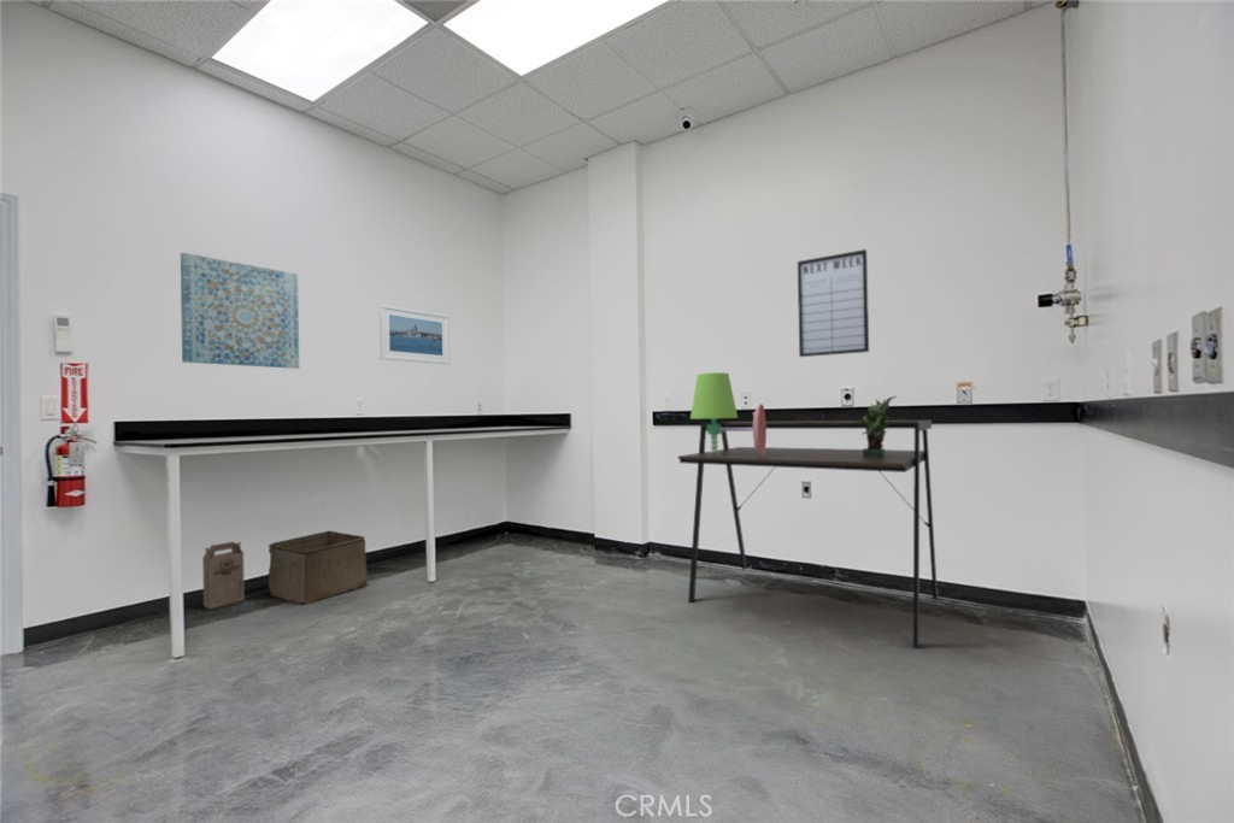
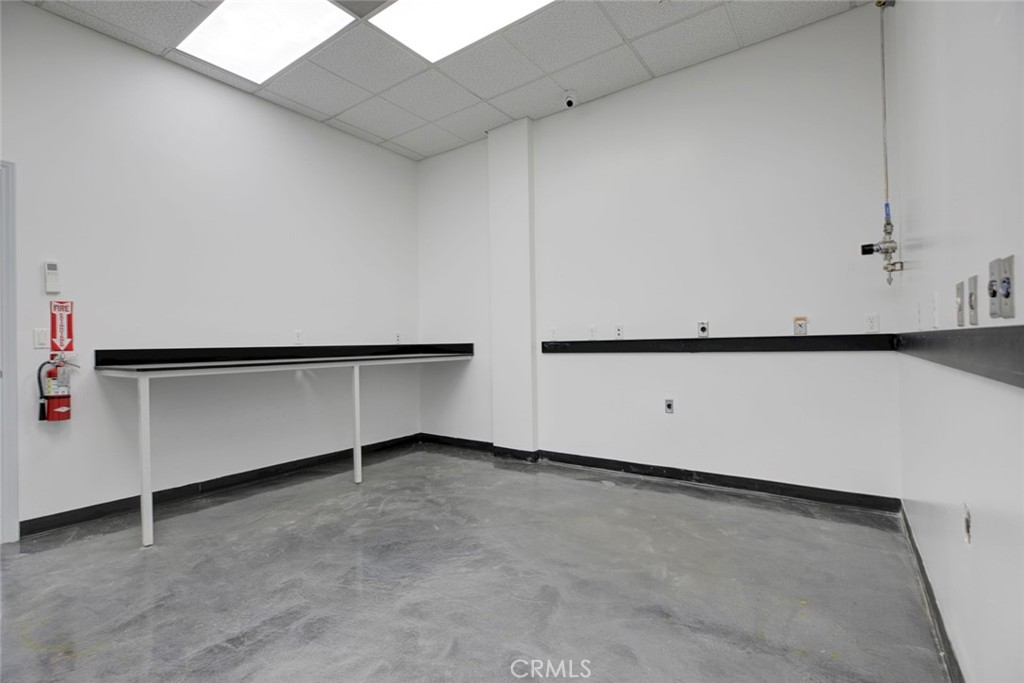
- lampshade [689,371,768,455]
- desk [677,419,939,649]
- cardboard box [201,540,246,610]
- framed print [378,304,451,365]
- storage bin [268,530,369,605]
- writing board [797,248,870,358]
- potted plant [854,394,898,457]
- wall art [180,252,300,370]
